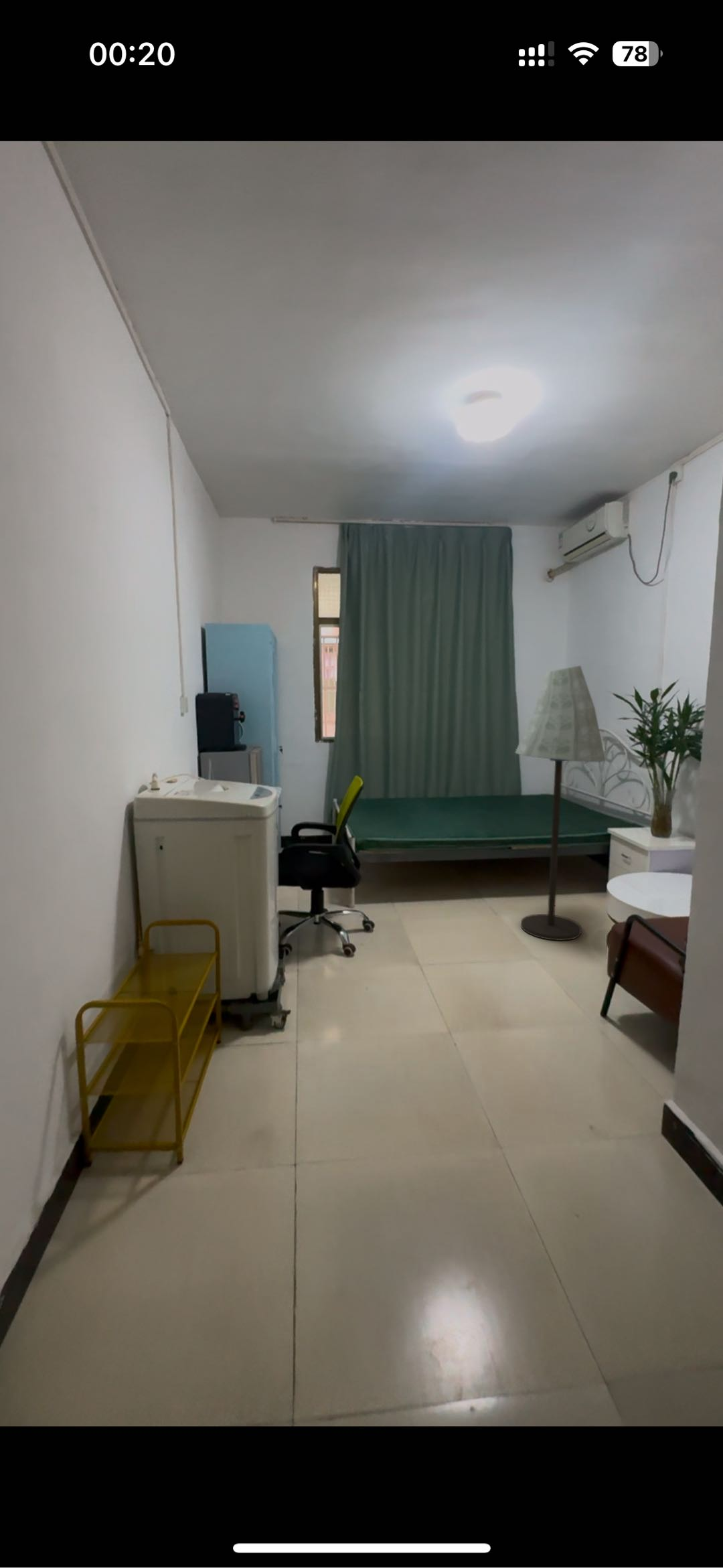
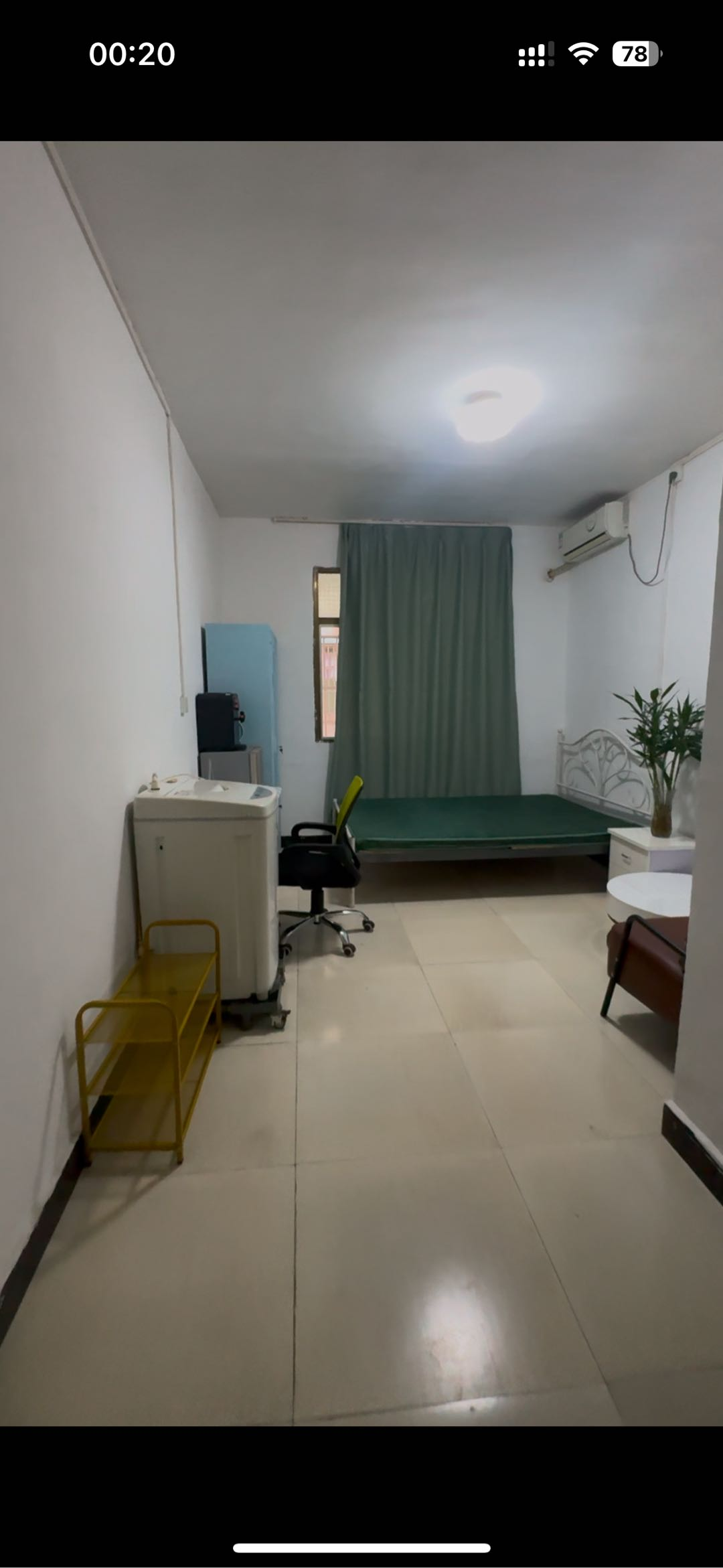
- floor lamp [515,665,606,941]
